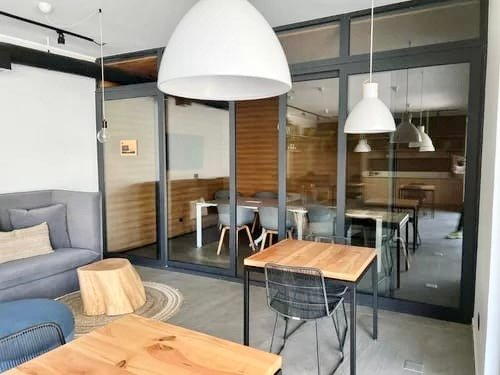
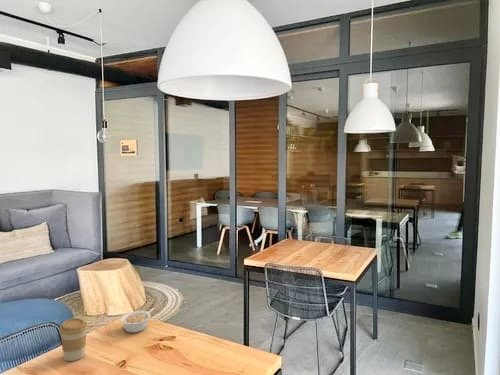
+ coffee cup [58,317,89,362]
+ legume [119,307,156,334]
